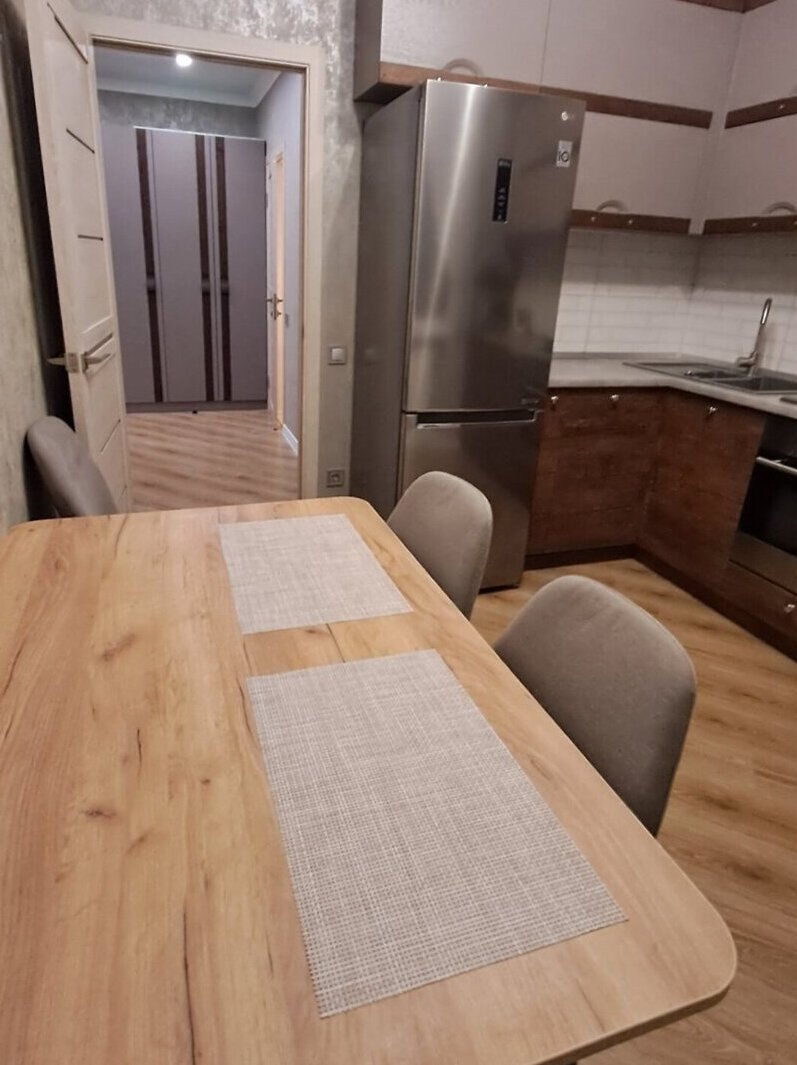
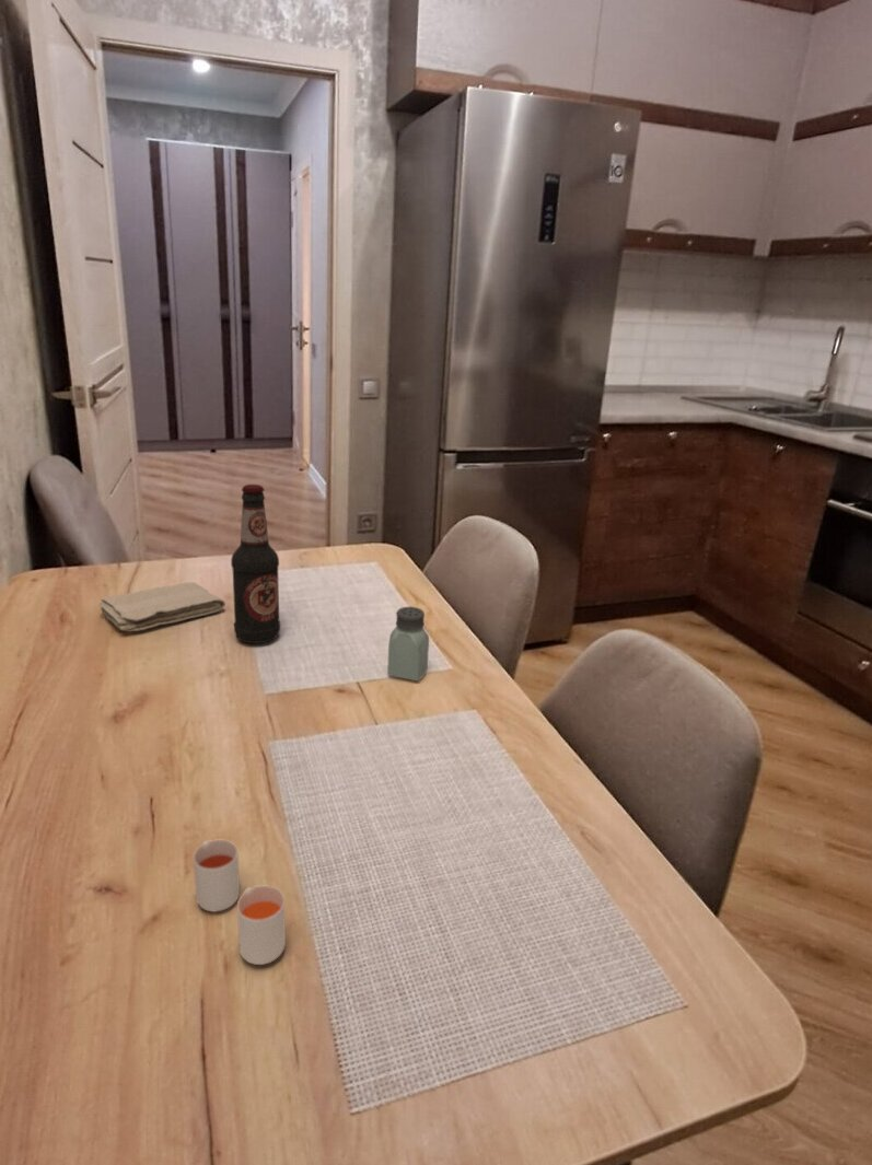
+ drinking glass [193,839,287,966]
+ saltshaker [386,606,430,681]
+ washcloth [97,581,226,633]
+ bottle [230,484,281,644]
